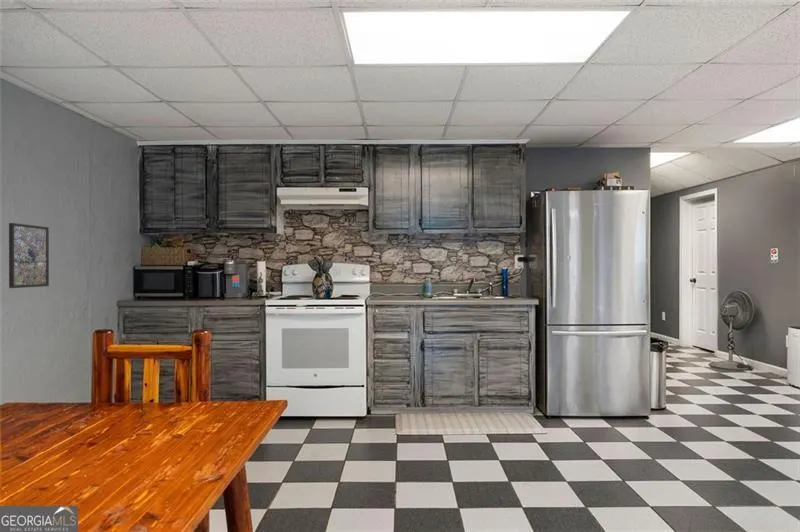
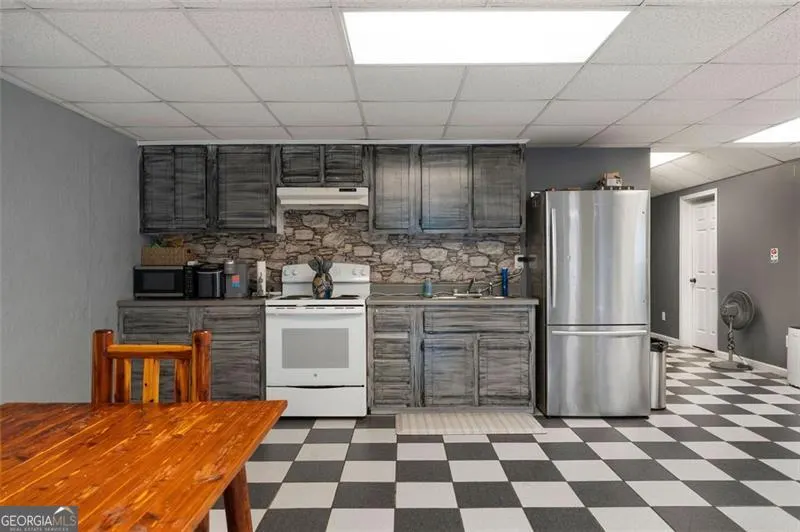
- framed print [8,222,50,289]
